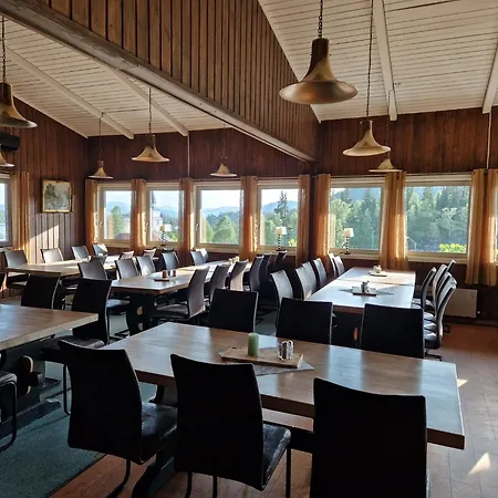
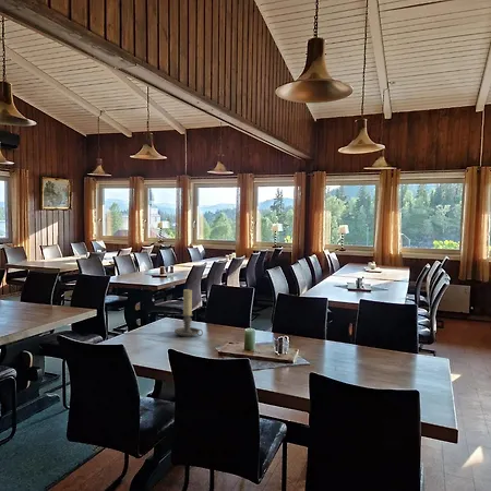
+ candle holder [173,288,204,337]
